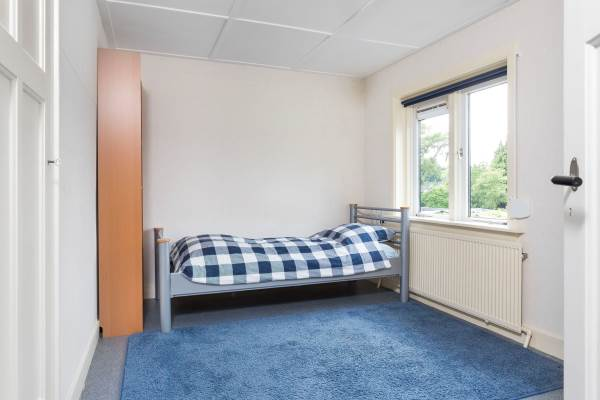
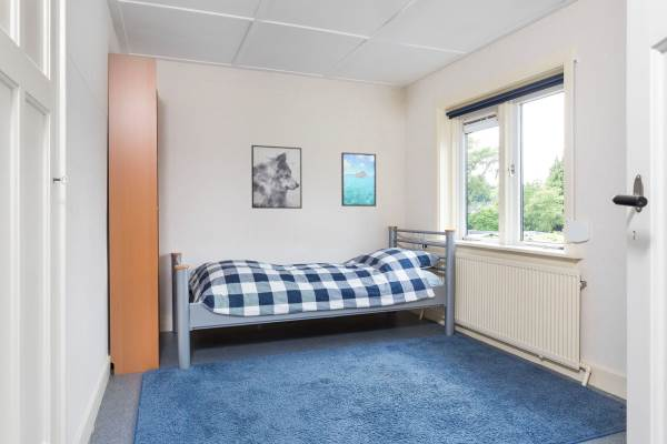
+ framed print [340,151,377,208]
+ wall art [250,144,303,210]
